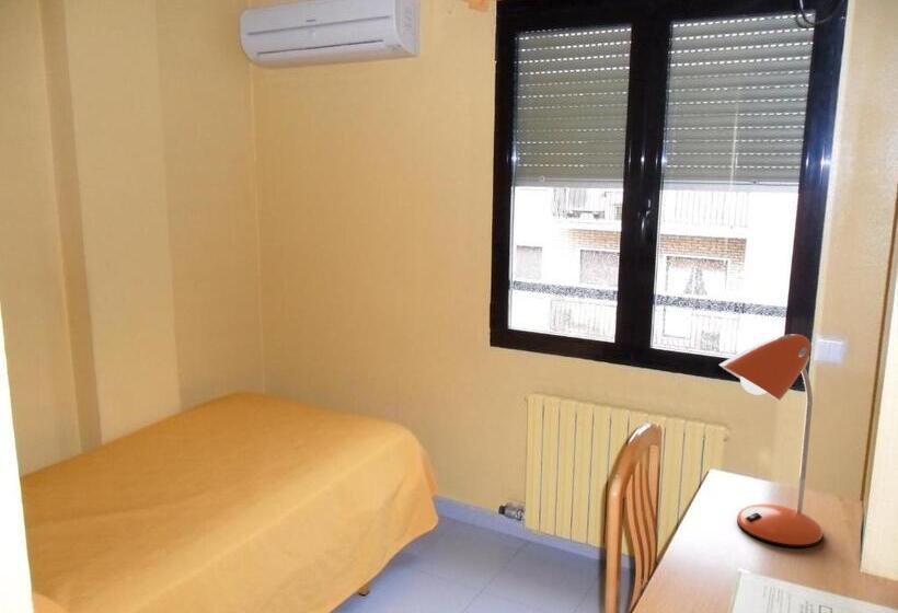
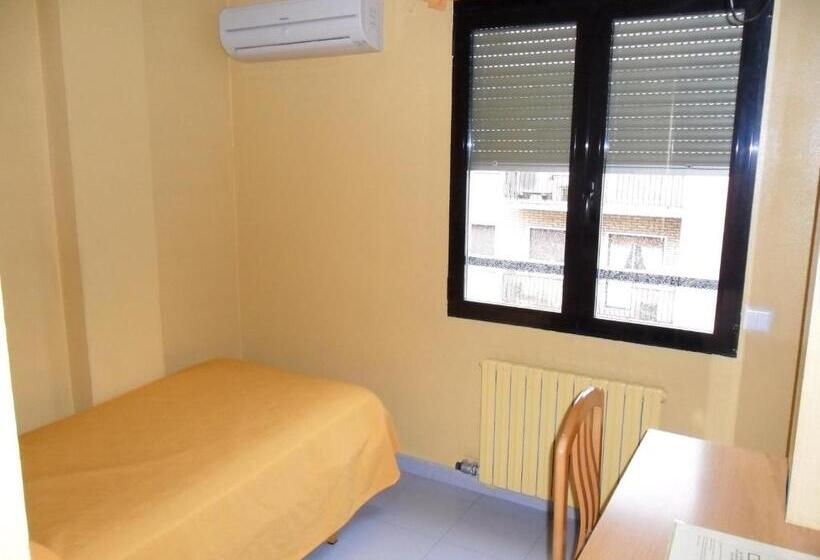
- desk lamp [718,333,824,548]
